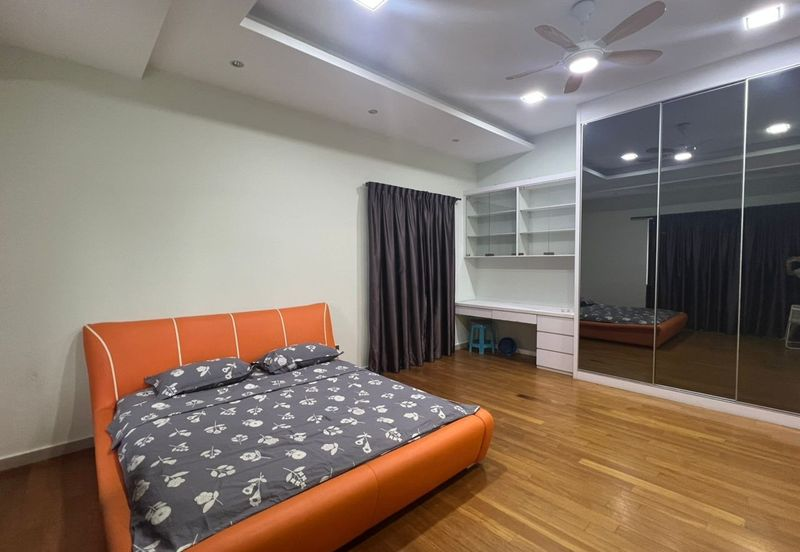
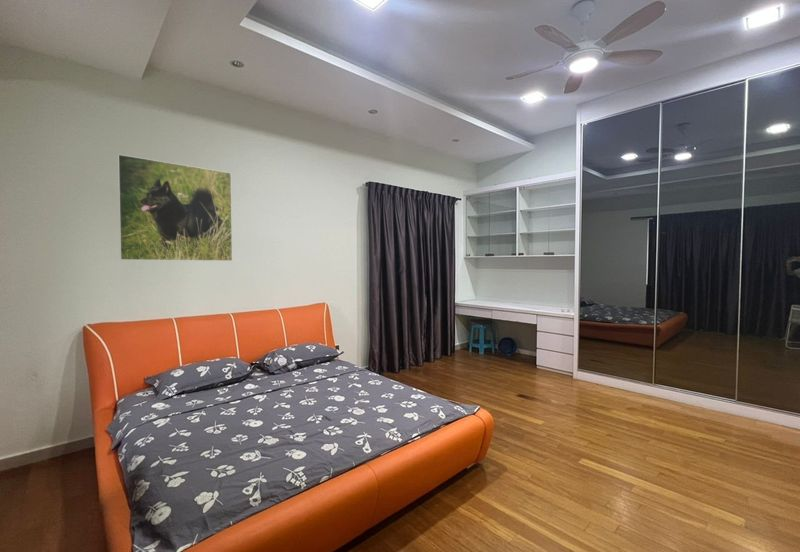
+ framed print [117,153,233,262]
